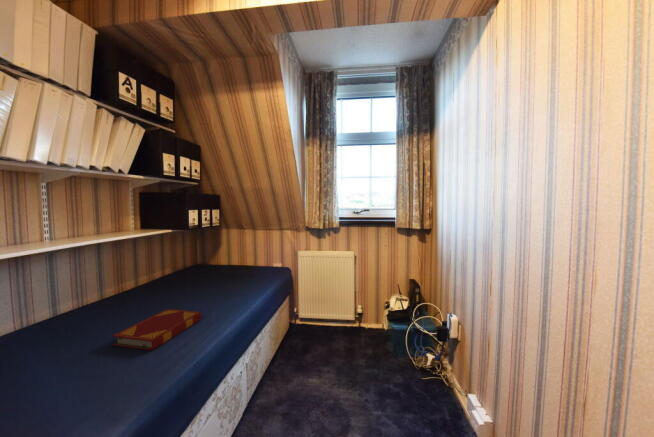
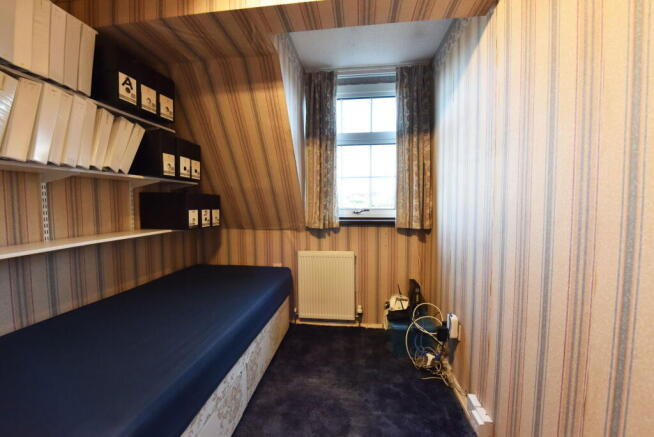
- hardback book [111,308,202,351]
